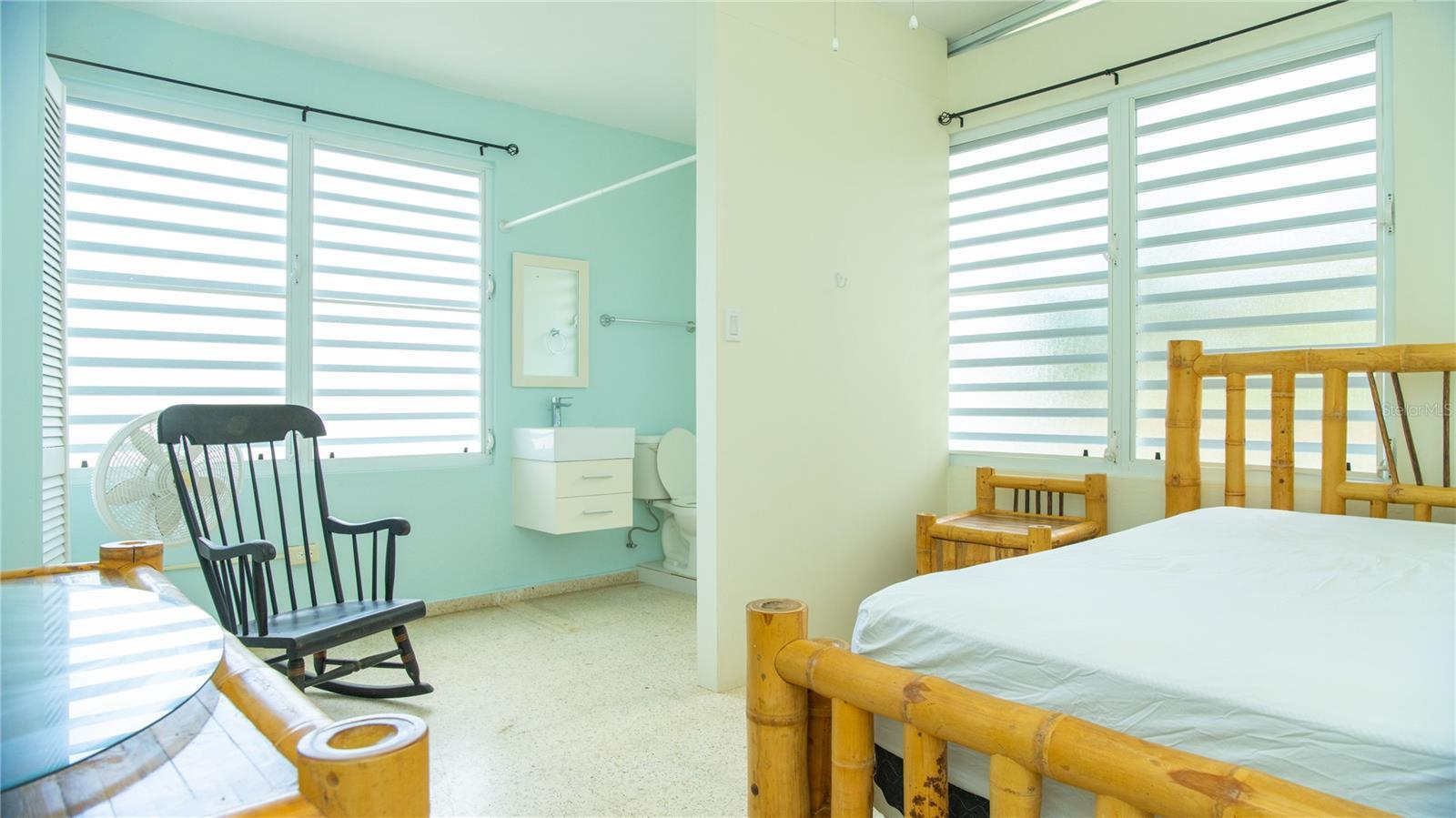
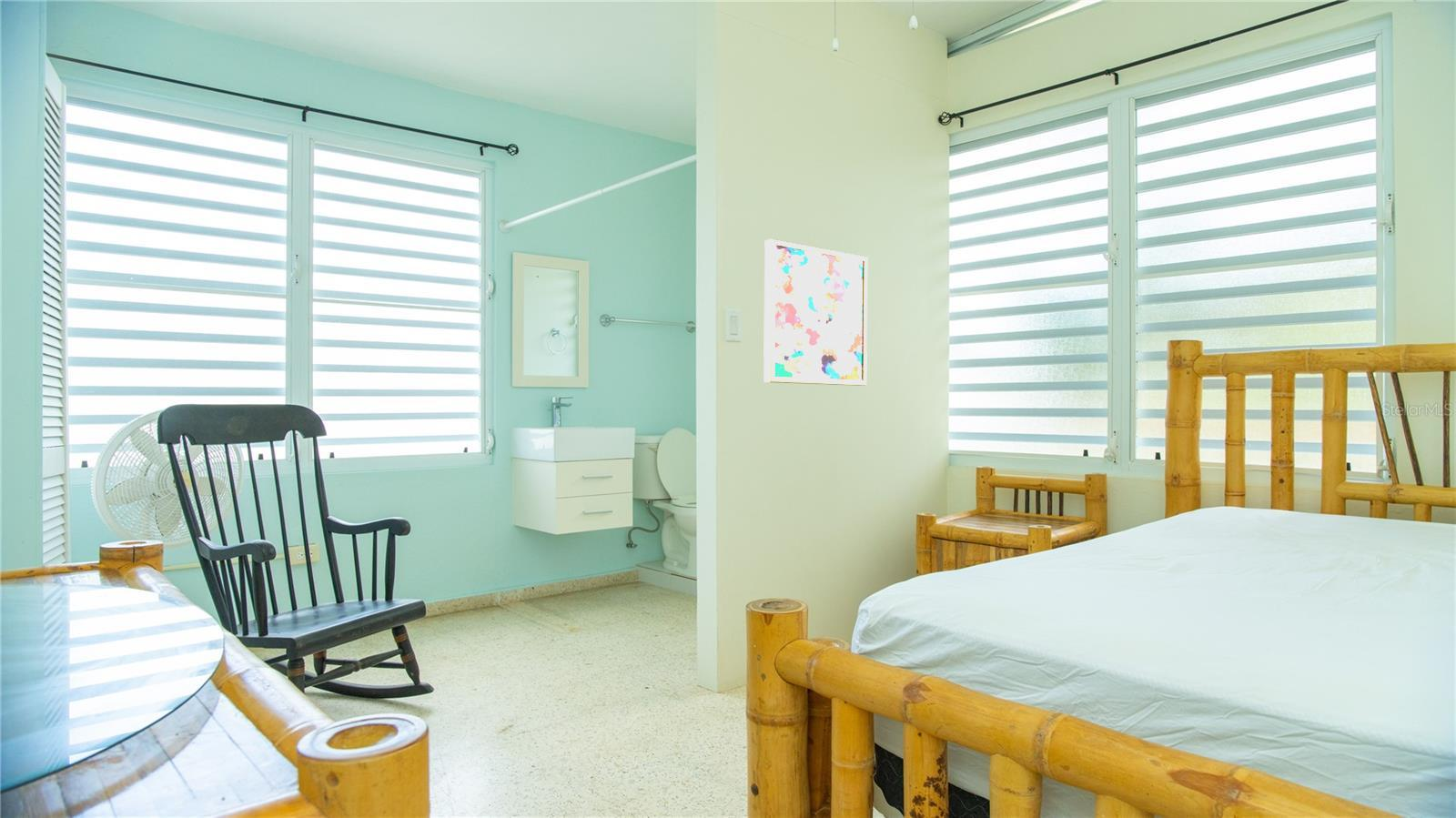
+ wall art [763,238,868,387]
